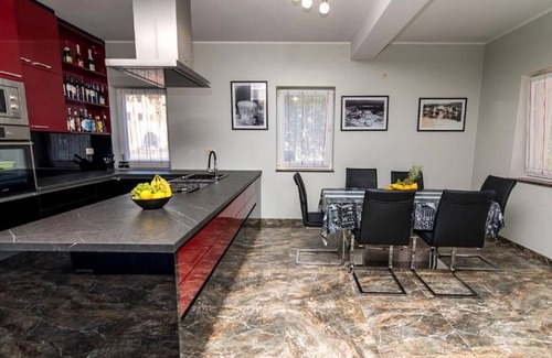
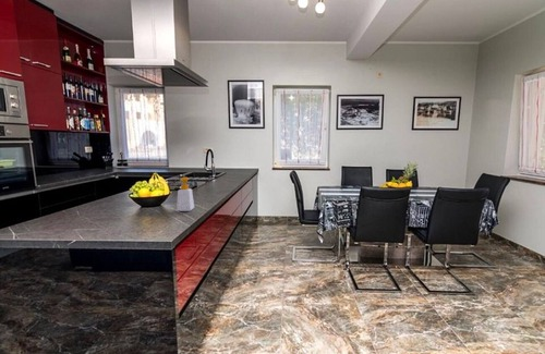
+ soap bottle [175,176,195,212]
